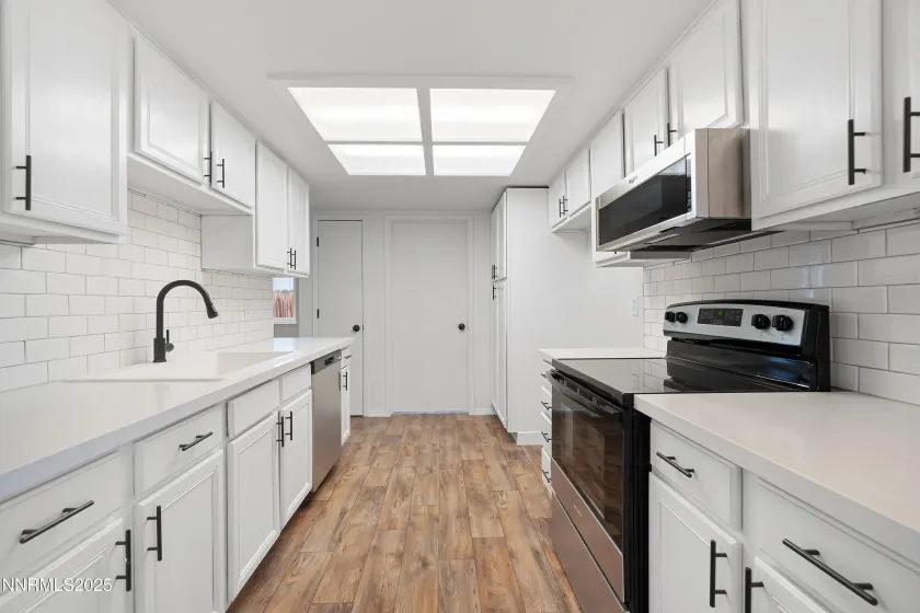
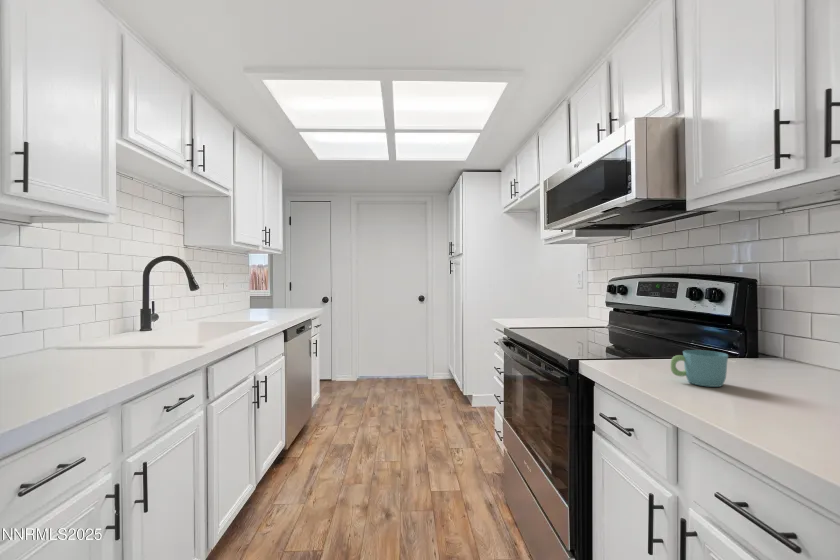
+ mug [670,349,729,388]
